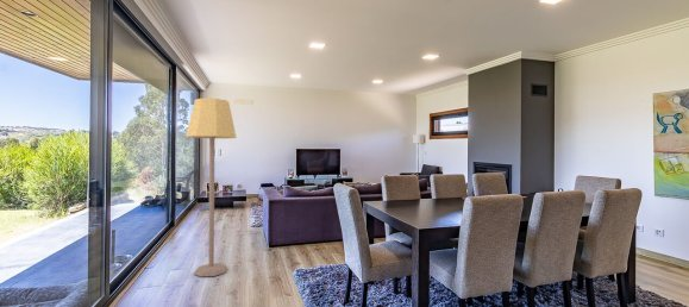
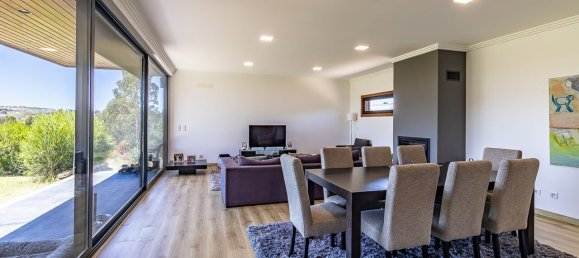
- lamp [184,98,238,277]
